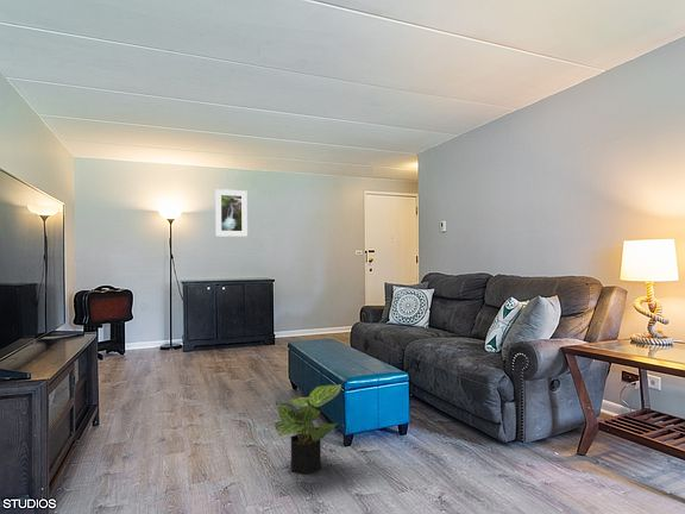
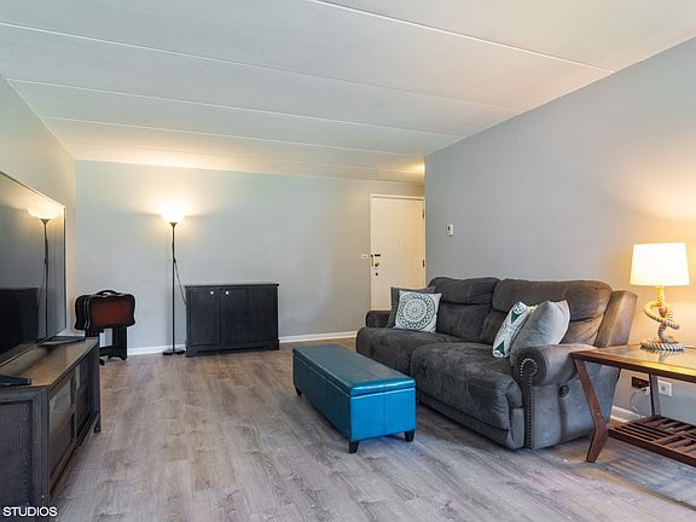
- potted plant [274,382,344,475]
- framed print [214,188,249,238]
